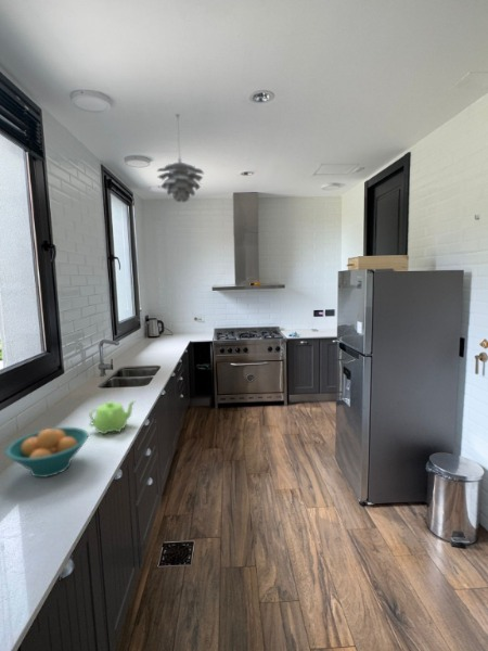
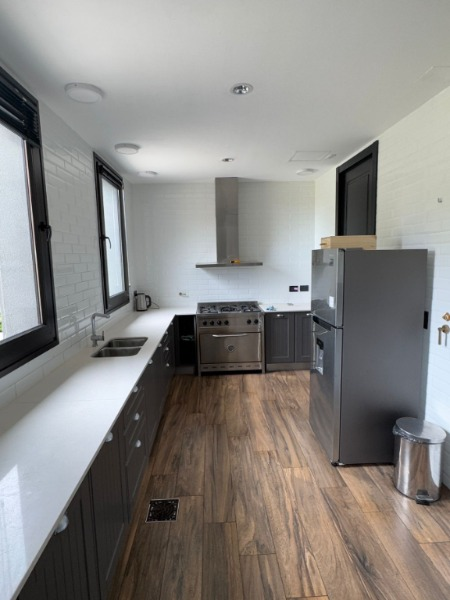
- teapot [88,399,137,435]
- fruit bowl [4,426,89,478]
- pendant light [156,113,205,203]
